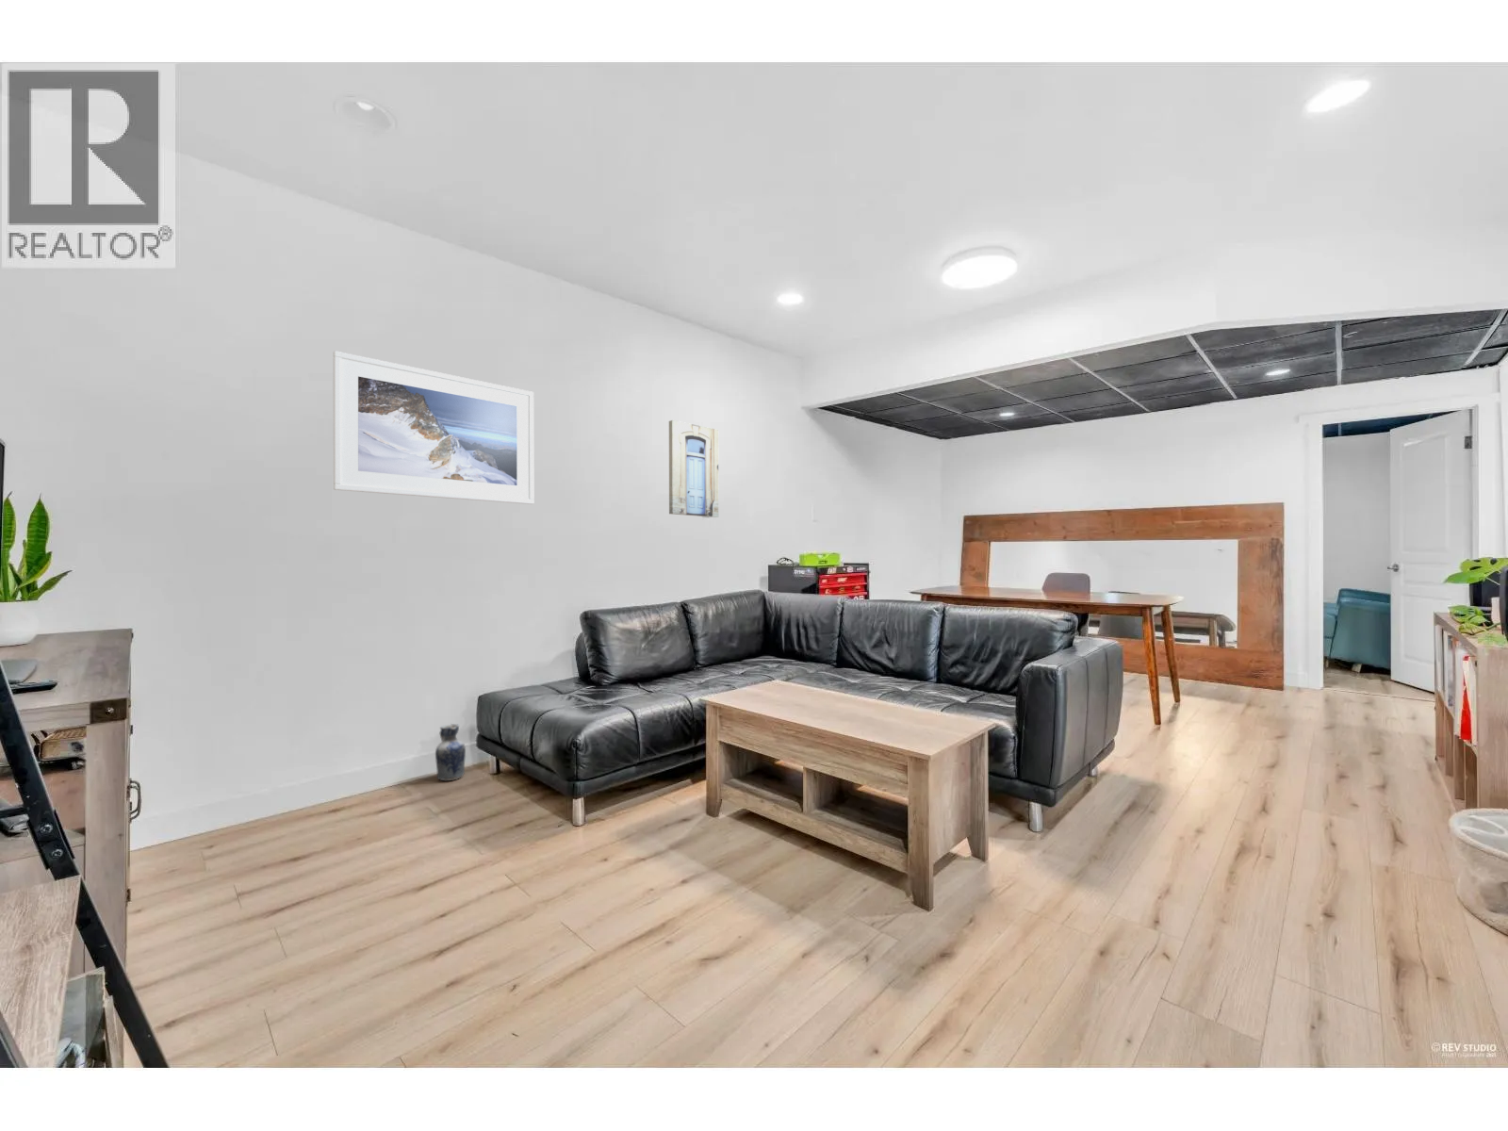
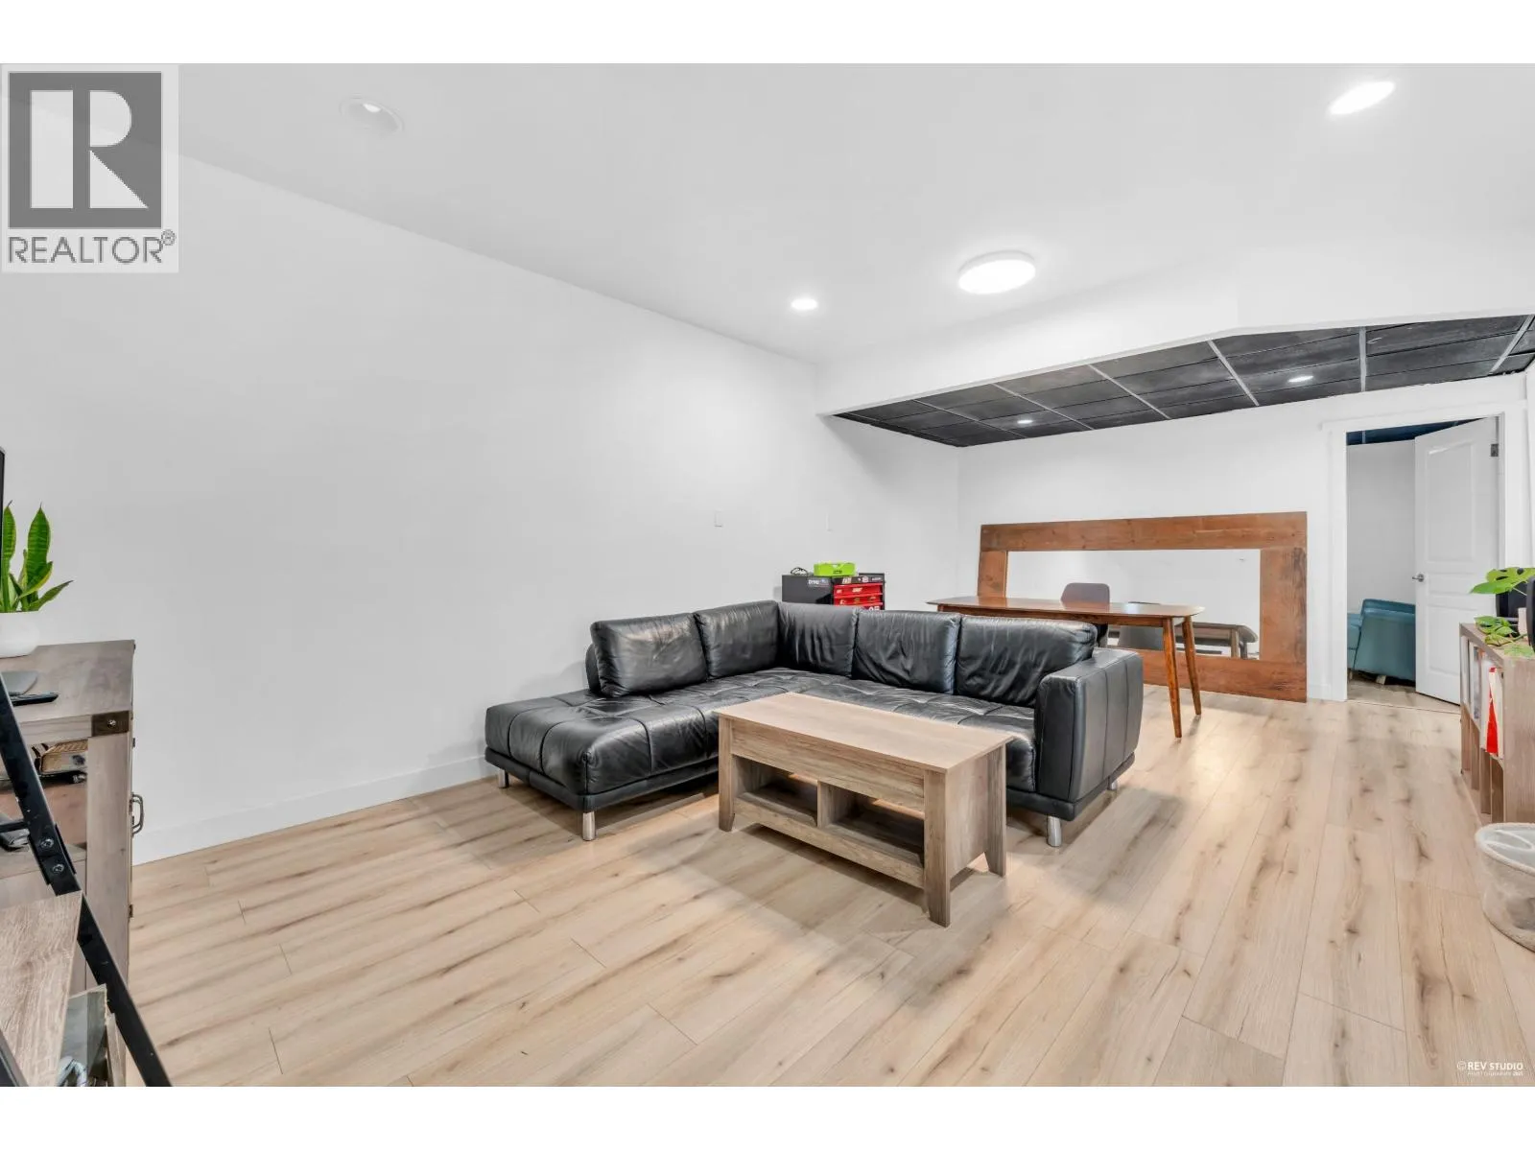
- ceramic jug [435,722,467,782]
- wall art [669,419,720,518]
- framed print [332,349,534,505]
